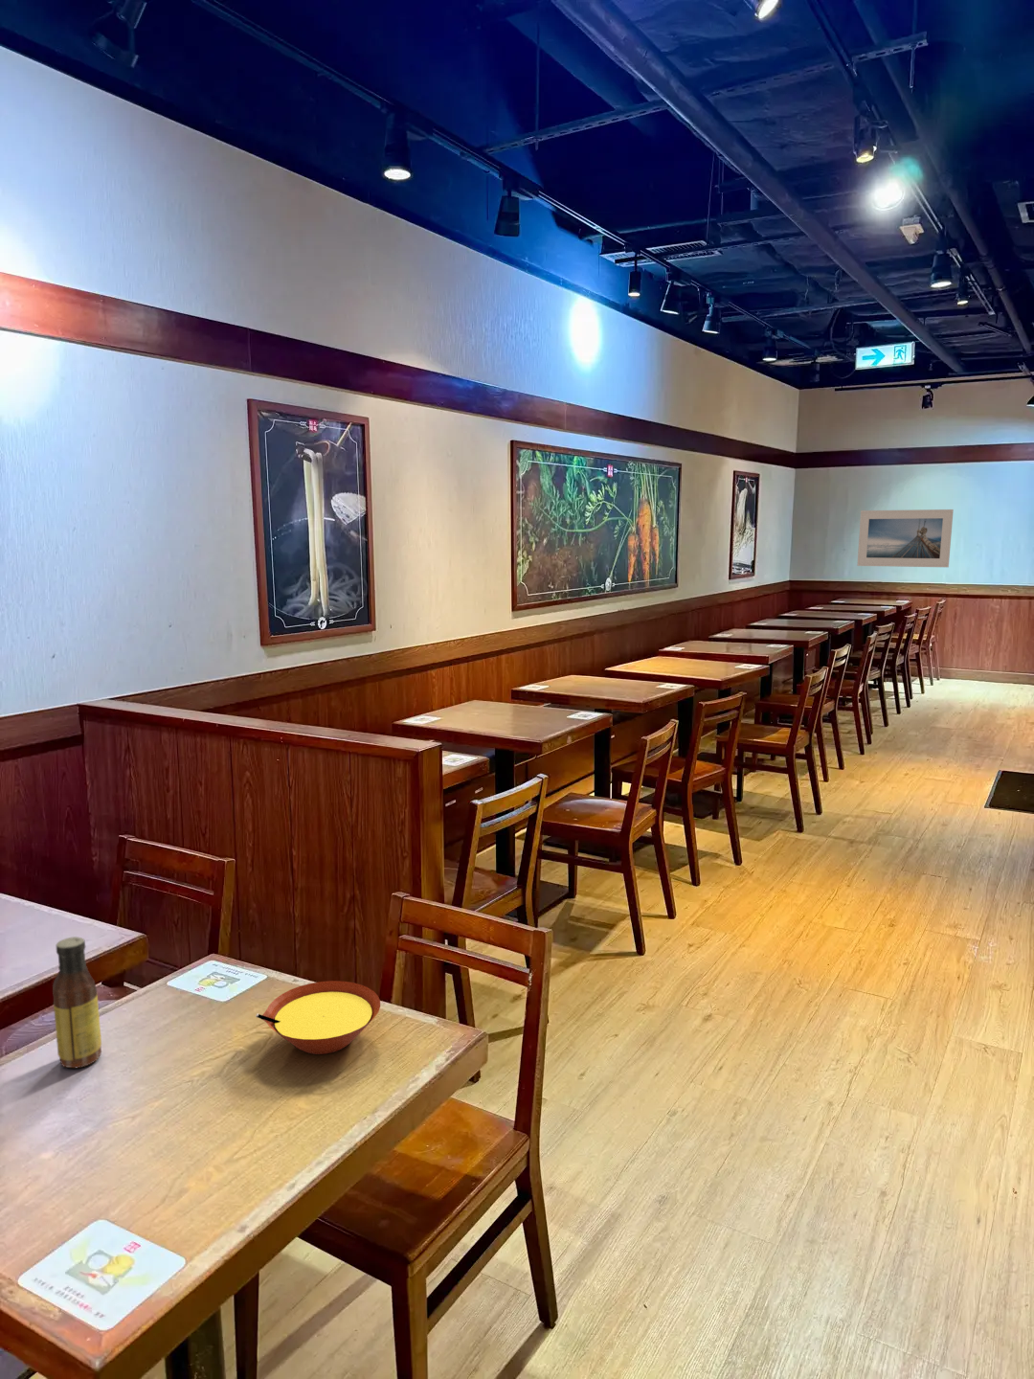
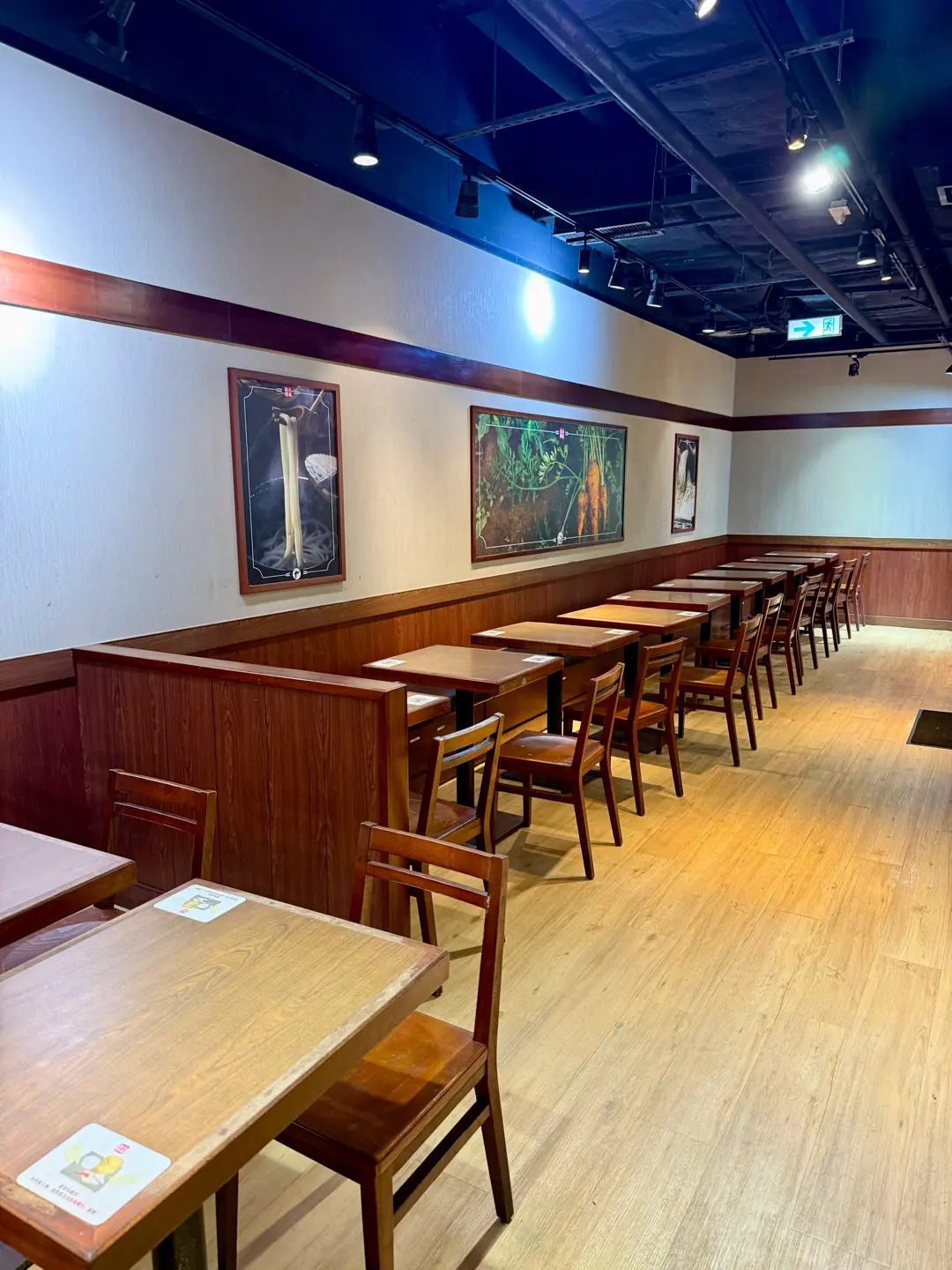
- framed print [856,508,955,568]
- sauce bottle [52,936,102,1068]
- soup bowl [254,979,381,1055]
